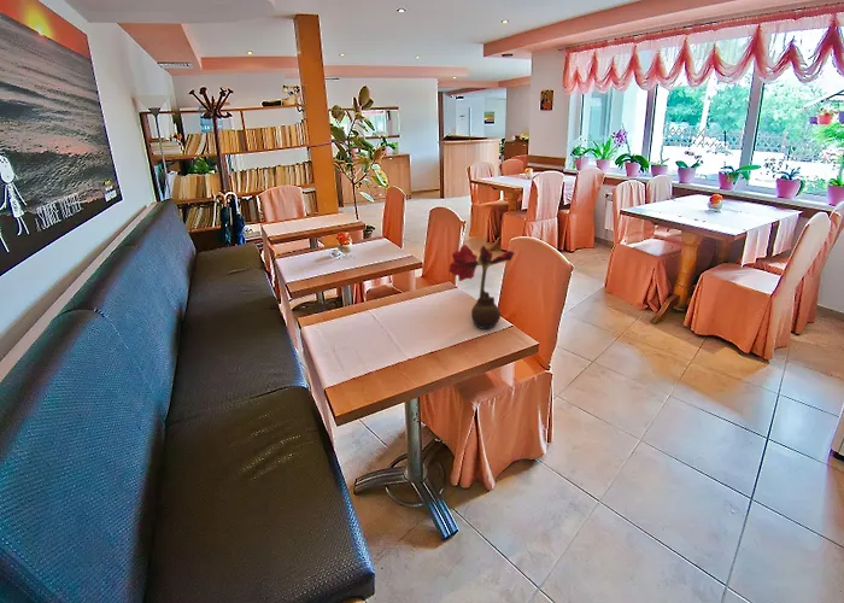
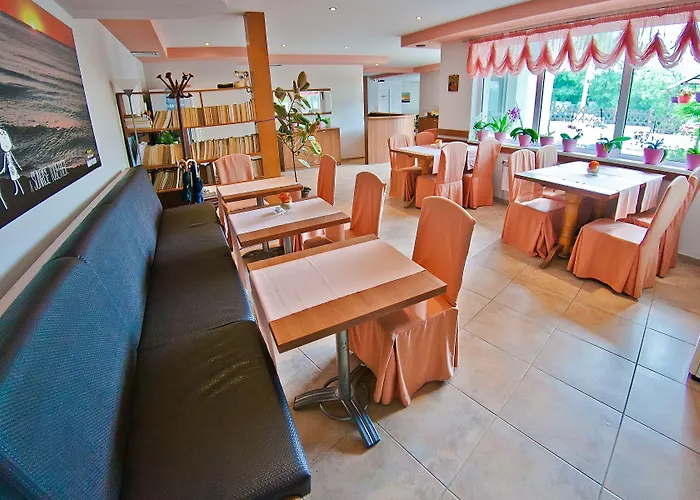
- flower [447,244,516,329]
